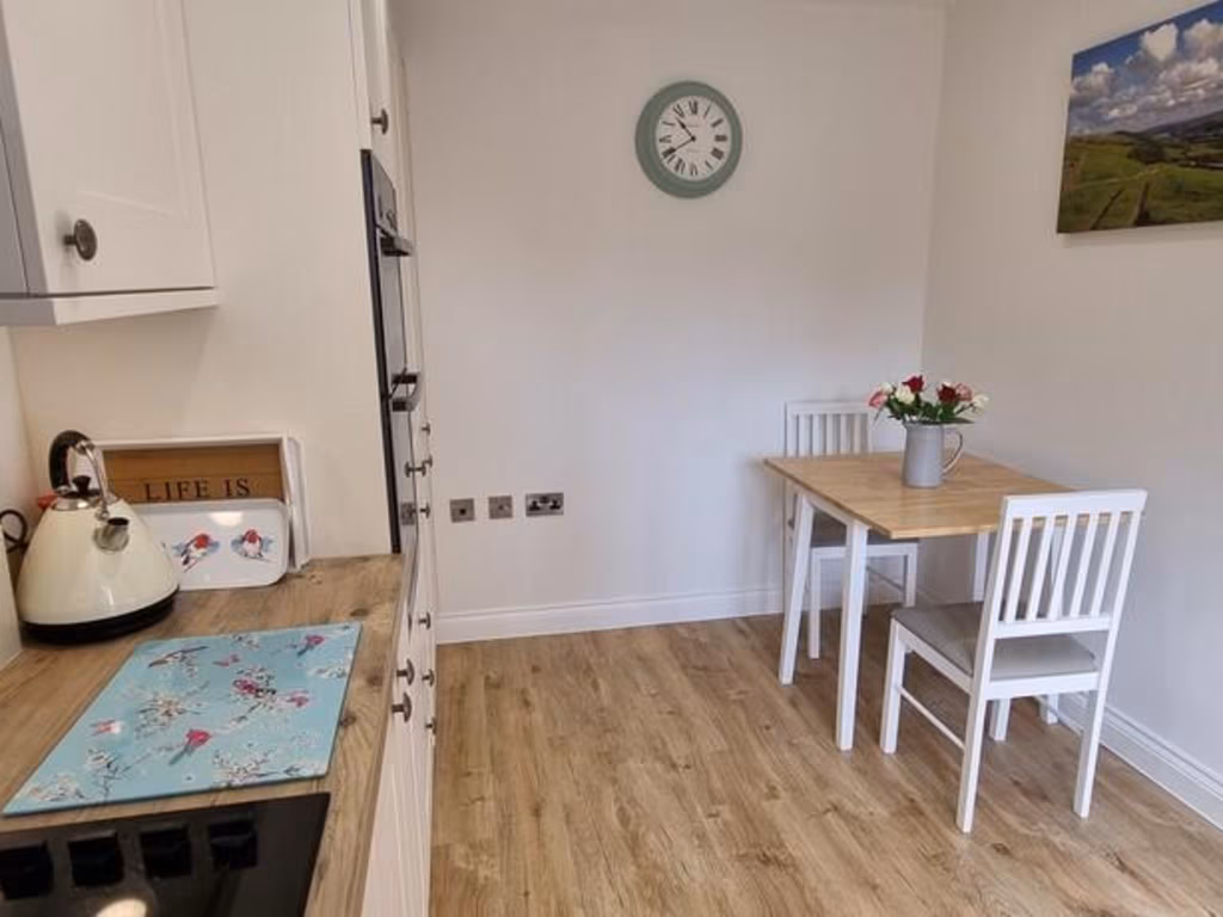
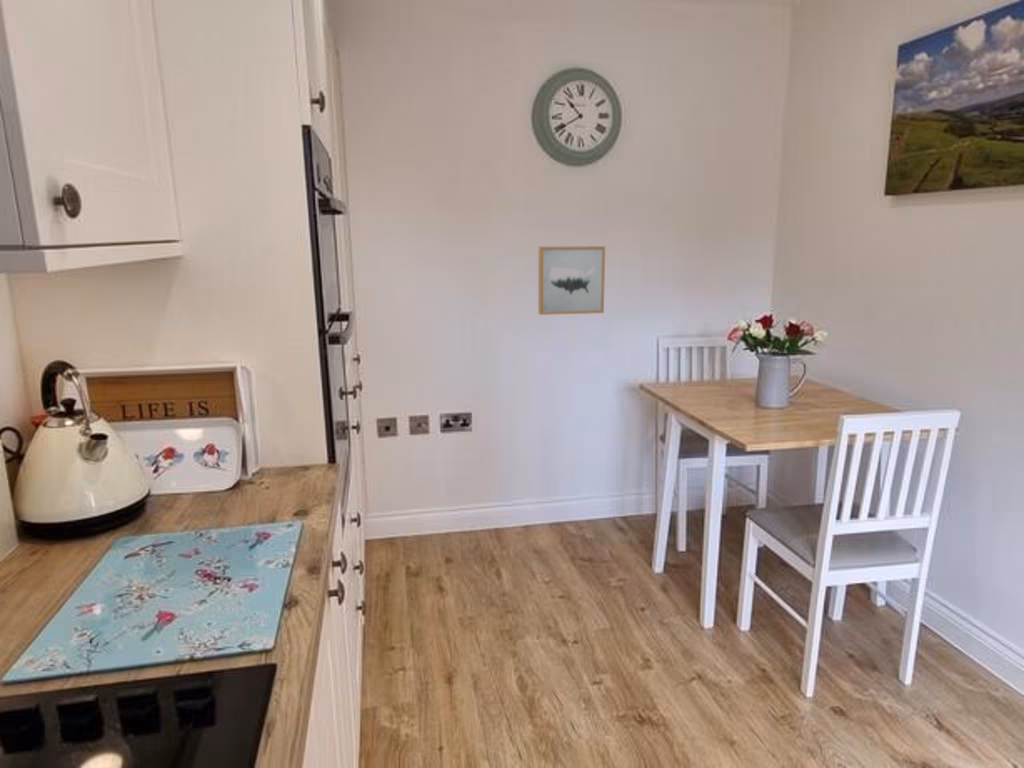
+ wall art [537,245,606,316]
